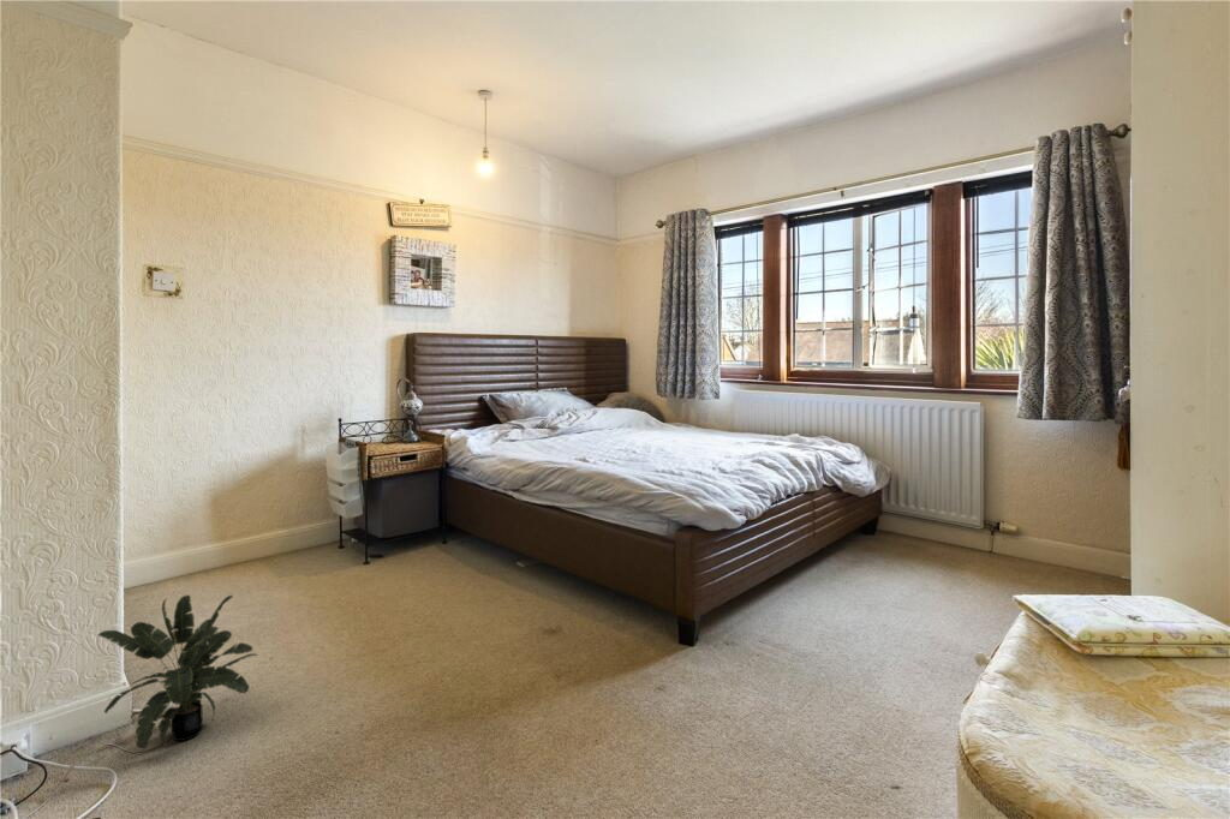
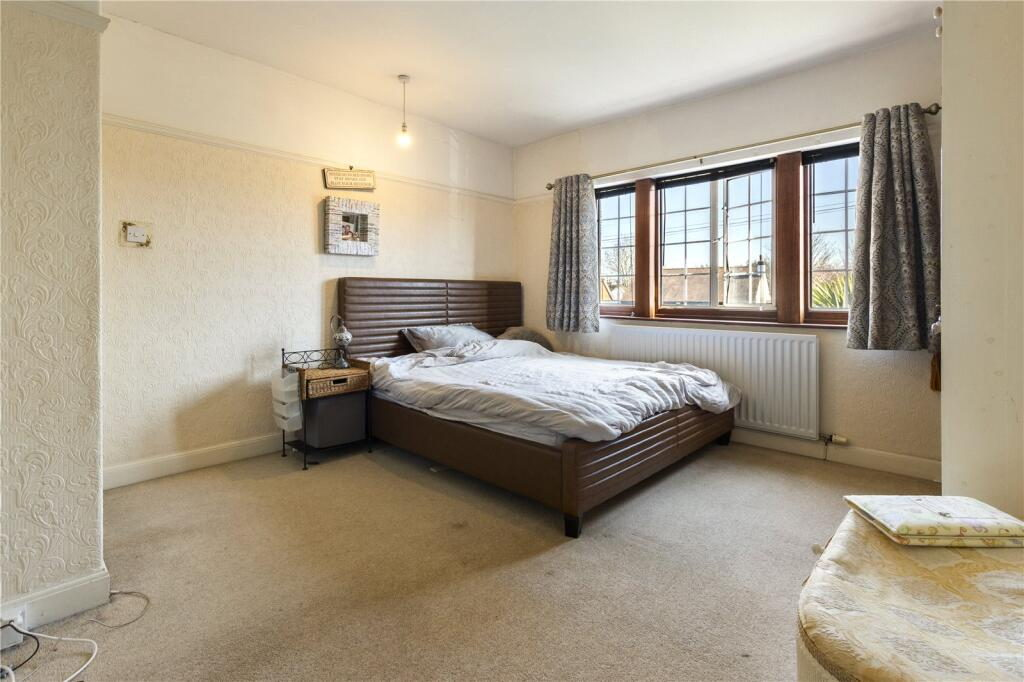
- potted plant [97,594,258,749]
